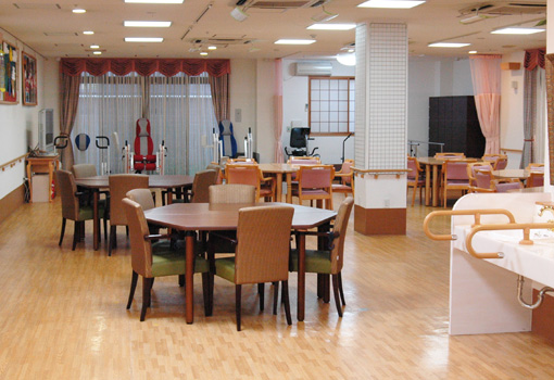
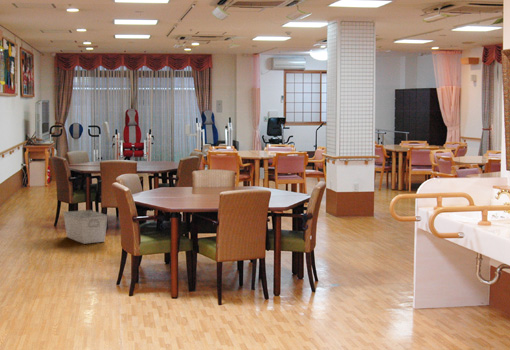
+ storage bin [62,209,109,245]
